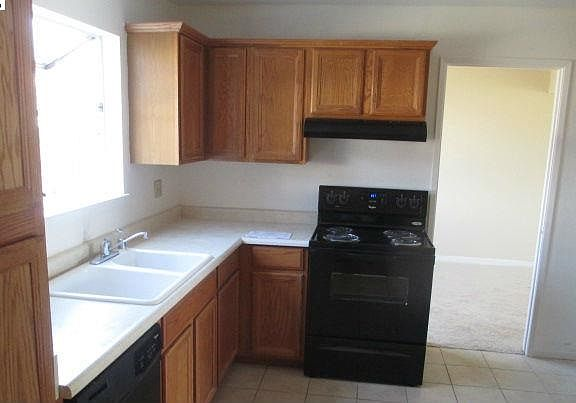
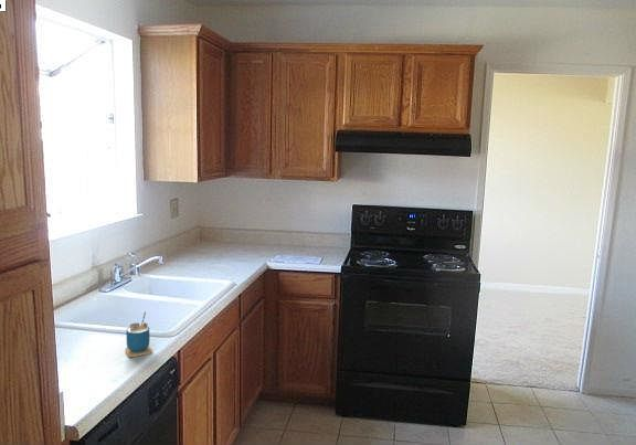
+ cup [124,310,153,358]
